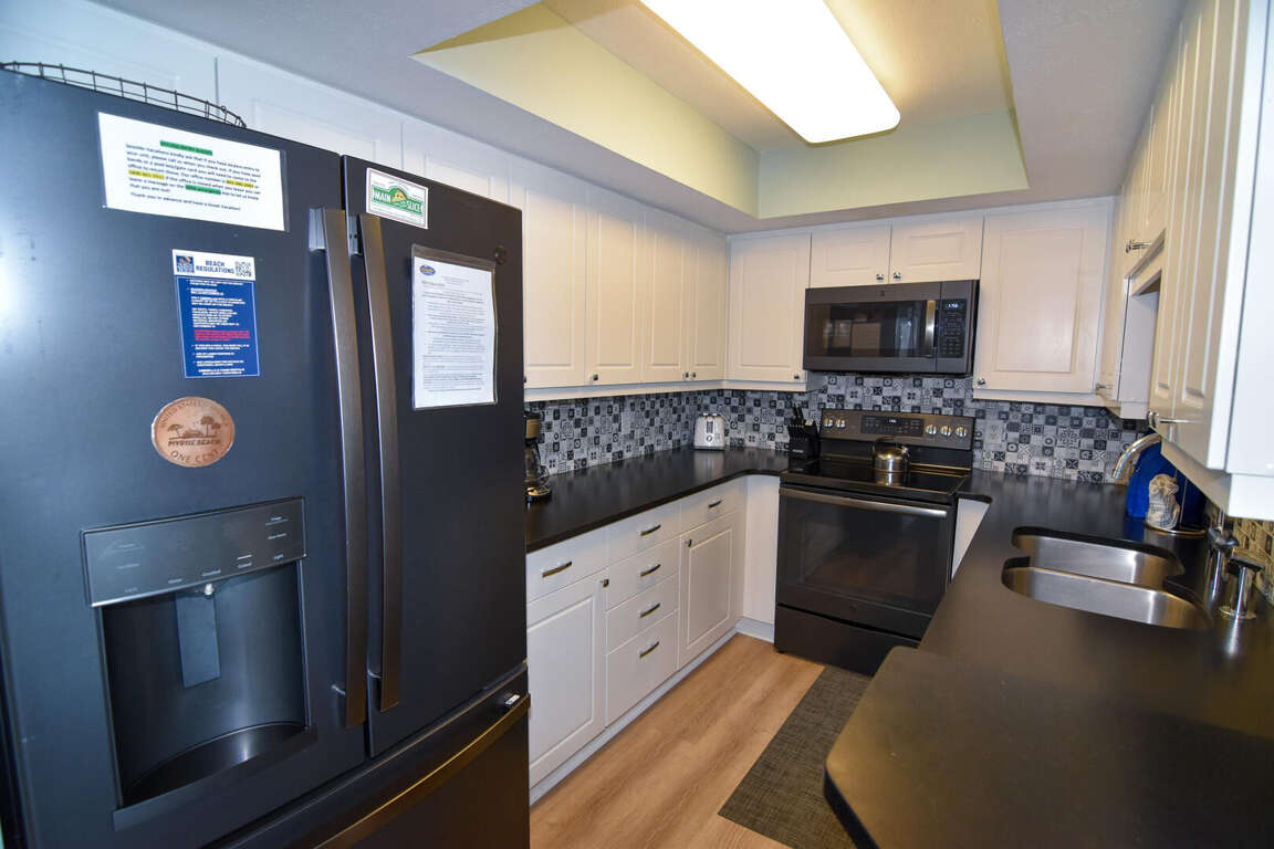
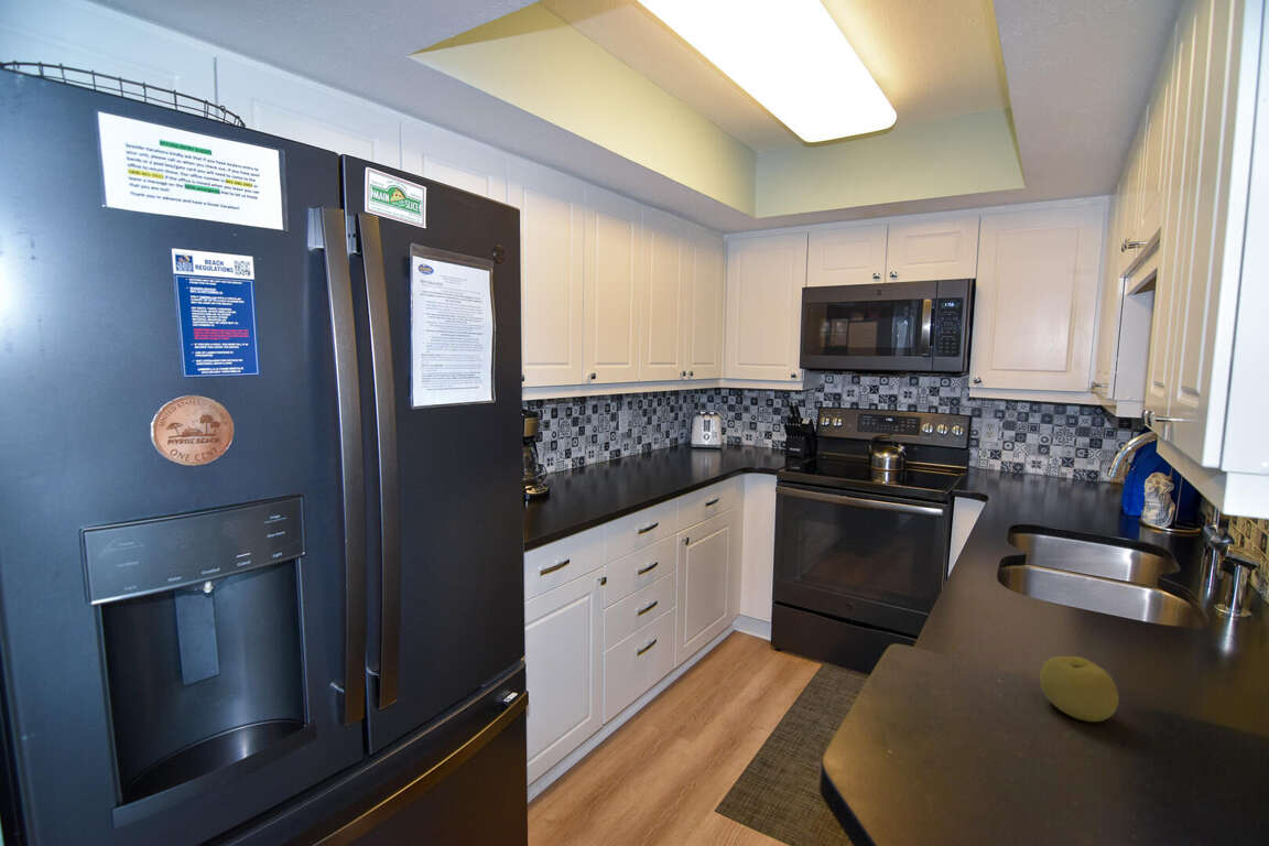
+ fruit [1039,655,1120,723]
